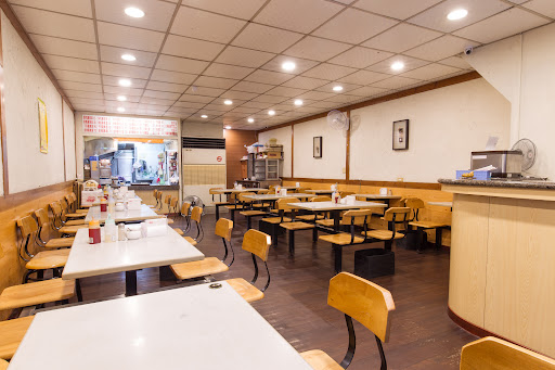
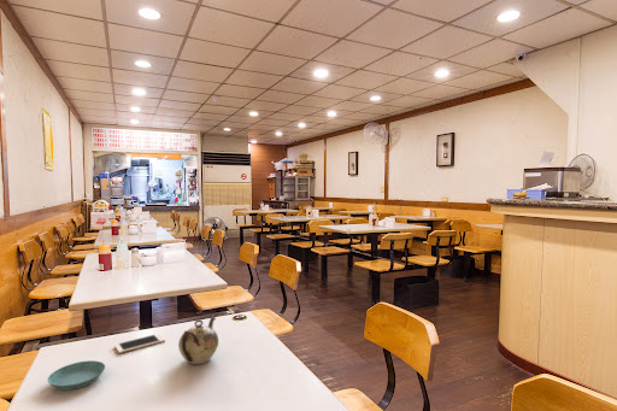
+ teapot [177,315,219,365]
+ saucer [47,359,106,392]
+ cell phone [113,333,166,354]
